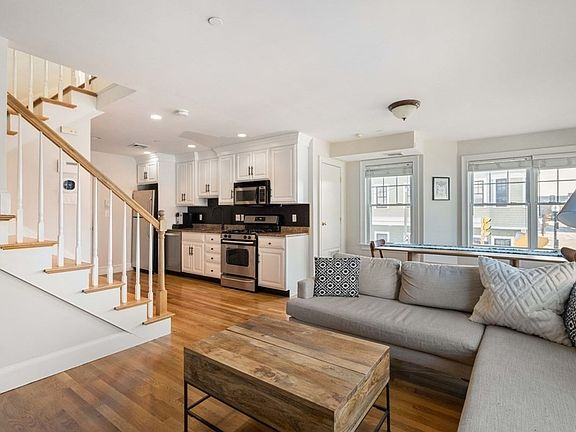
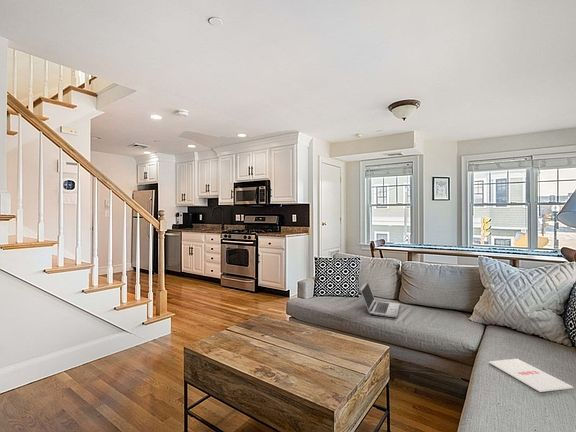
+ laptop [359,280,401,318]
+ magazine [488,358,574,393]
